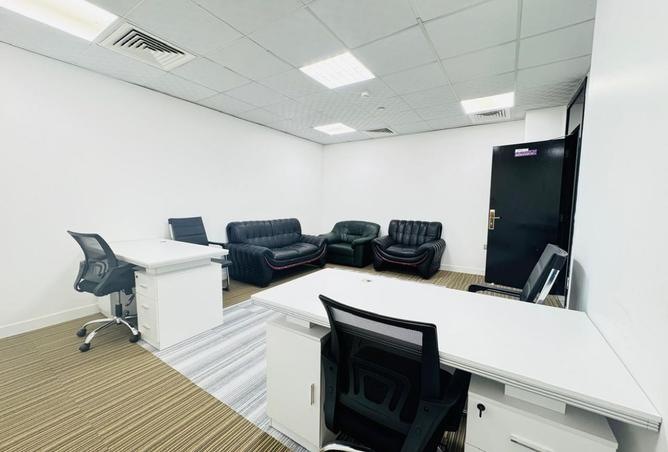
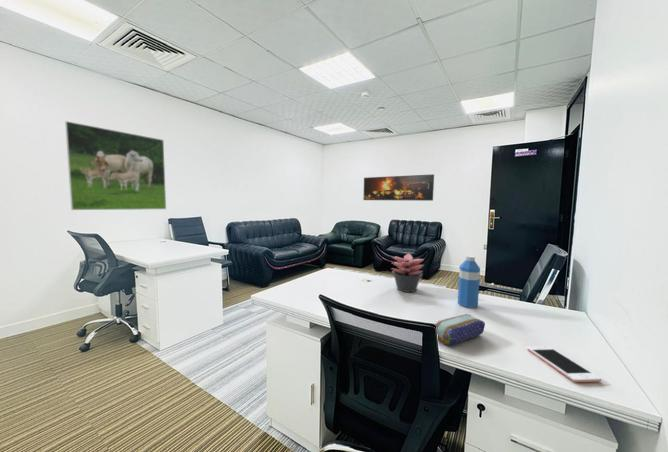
+ pencil case [434,313,486,346]
+ succulent plant [390,253,425,293]
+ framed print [362,173,435,202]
+ water bottle [457,255,481,309]
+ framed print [64,120,167,211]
+ cell phone [526,346,602,383]
